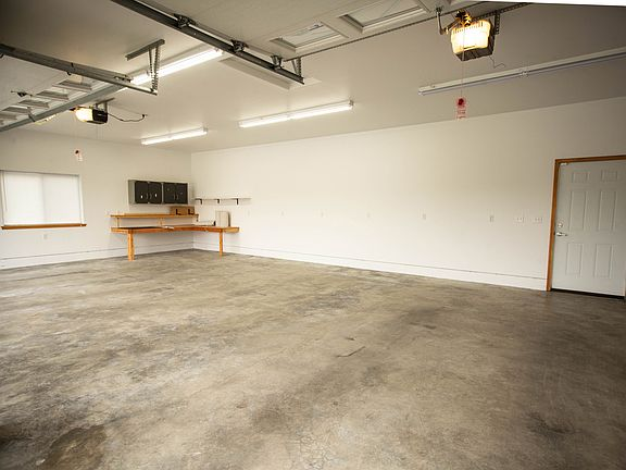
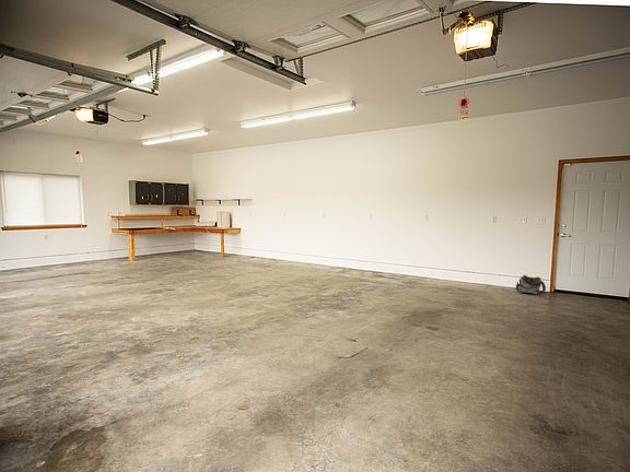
+ backpack [515,274,547,295]
